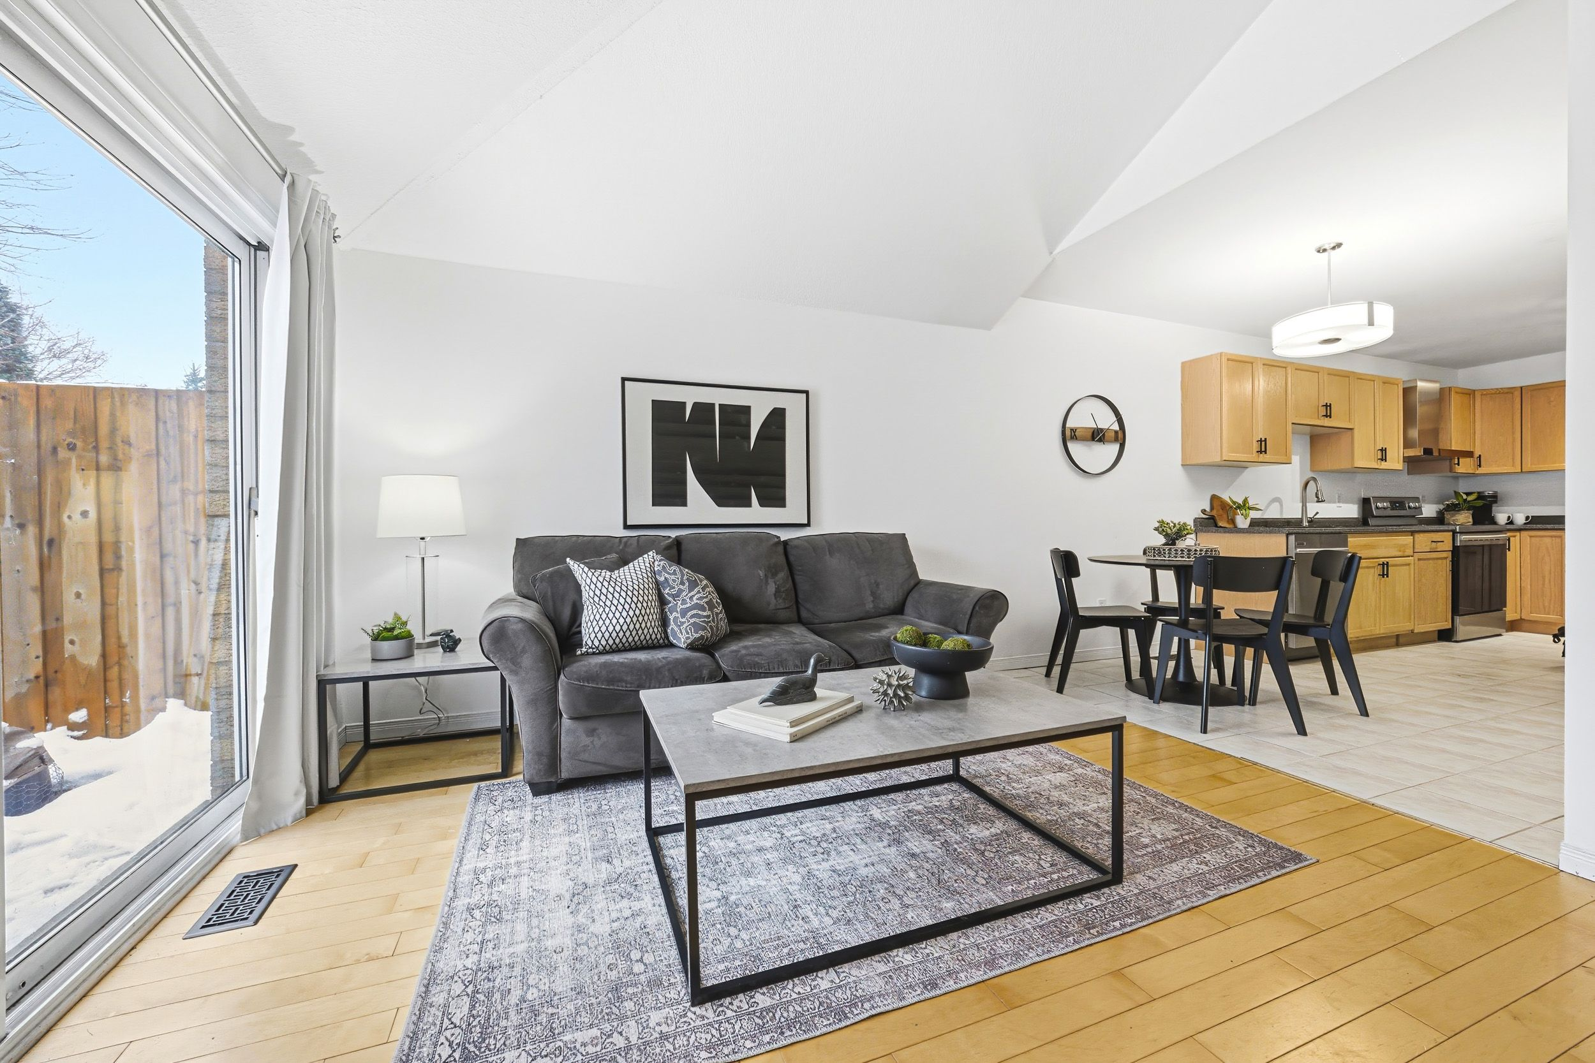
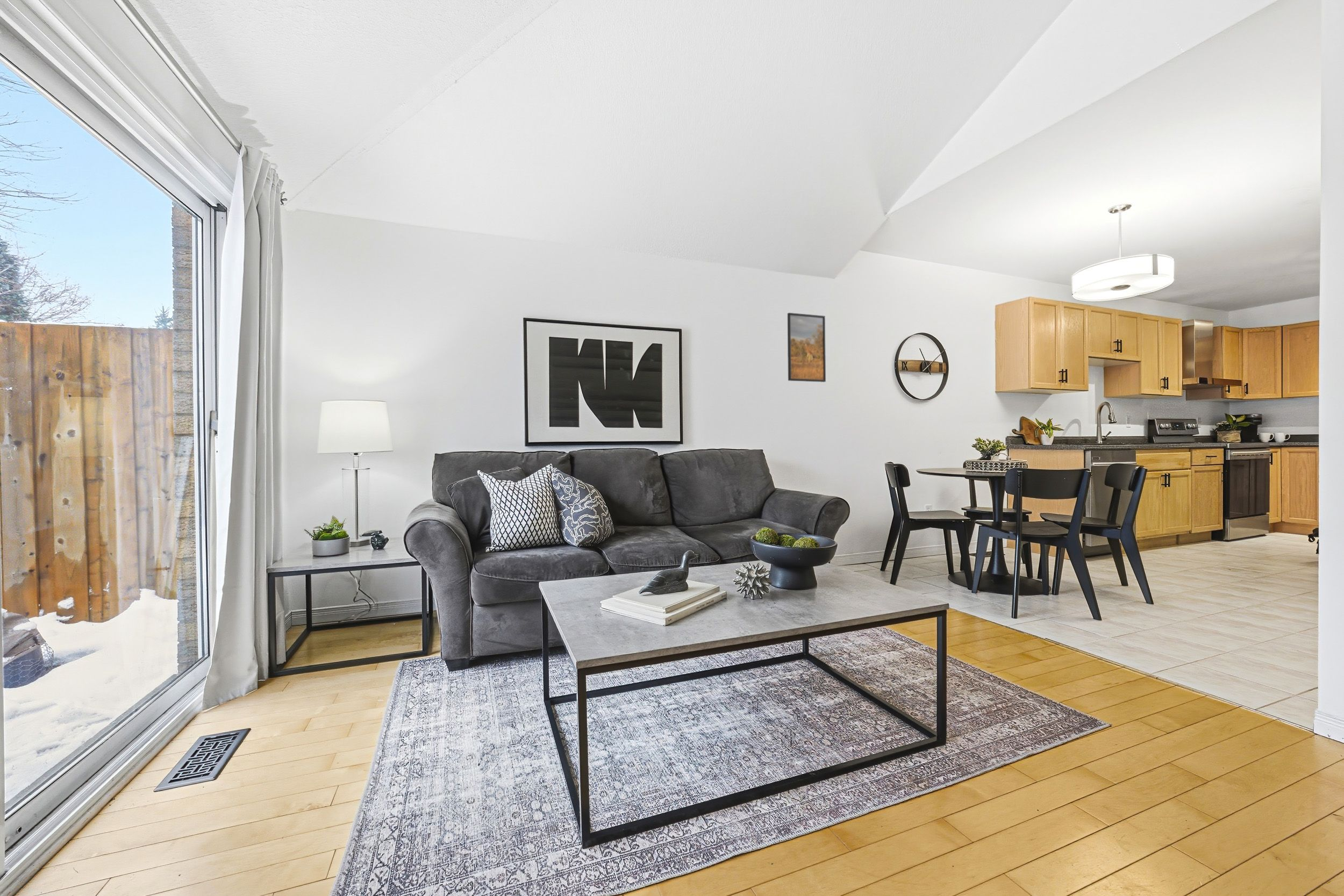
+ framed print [787,312,826,383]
